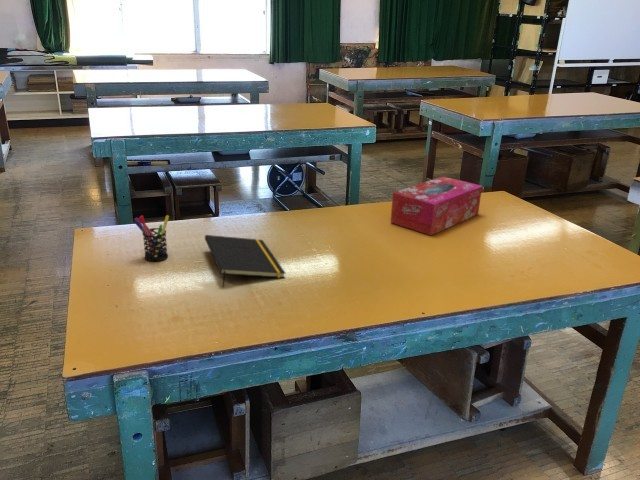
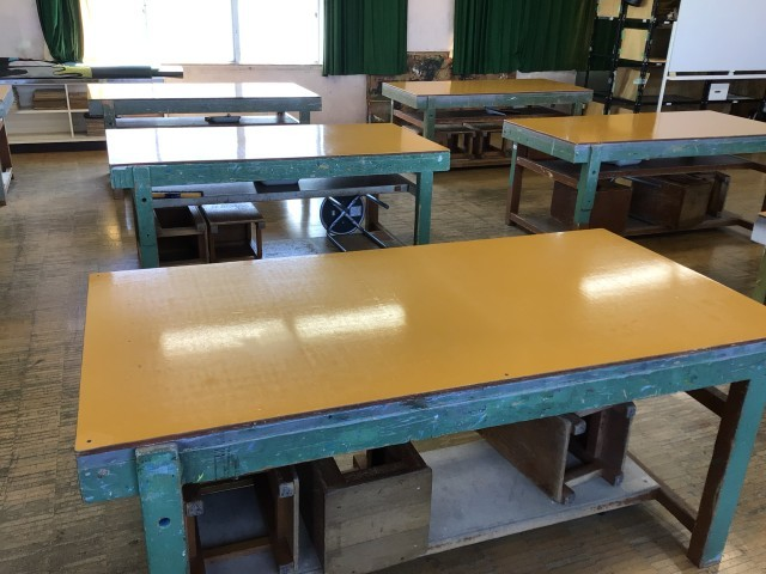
- notepad [204,234,286,288]
- pen holder [134,214,170,262]
- tissue box [390,175,483,236]
